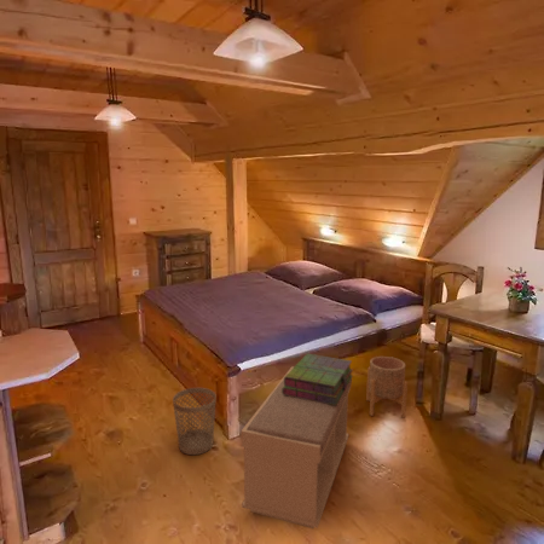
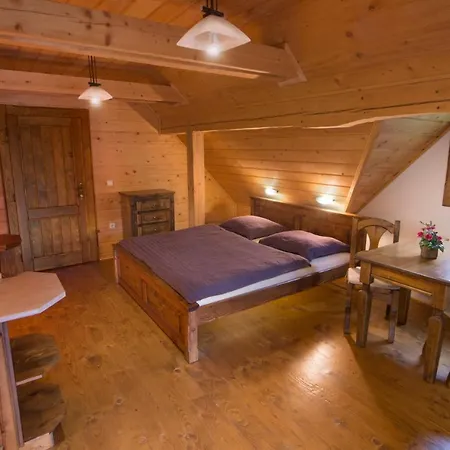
- stack of books [282,353,354,405]
- planter [365,355,409,418]
- wastebasket [172,387,218,456]
- bench [241,365,353,529]
